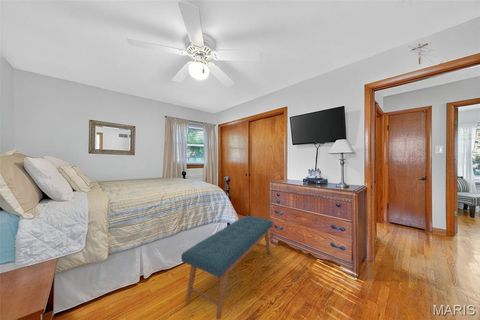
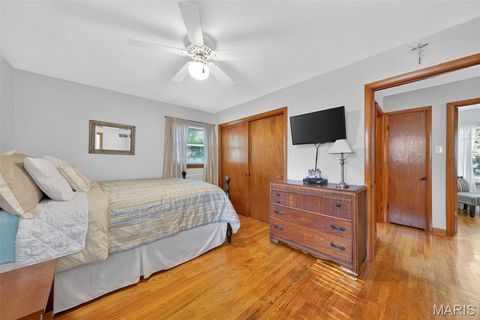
- bench [180,215,274,320]
